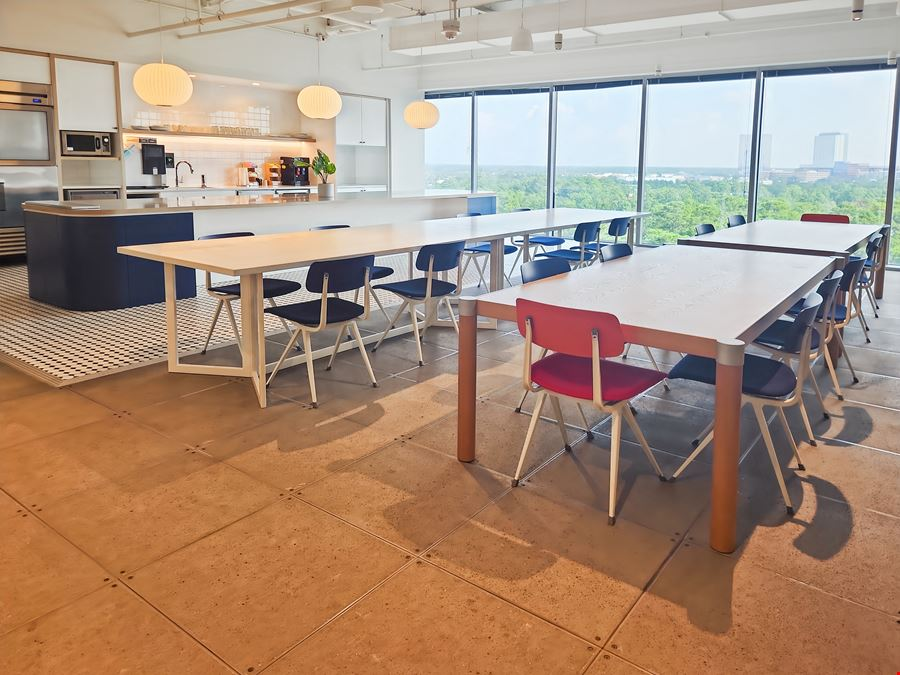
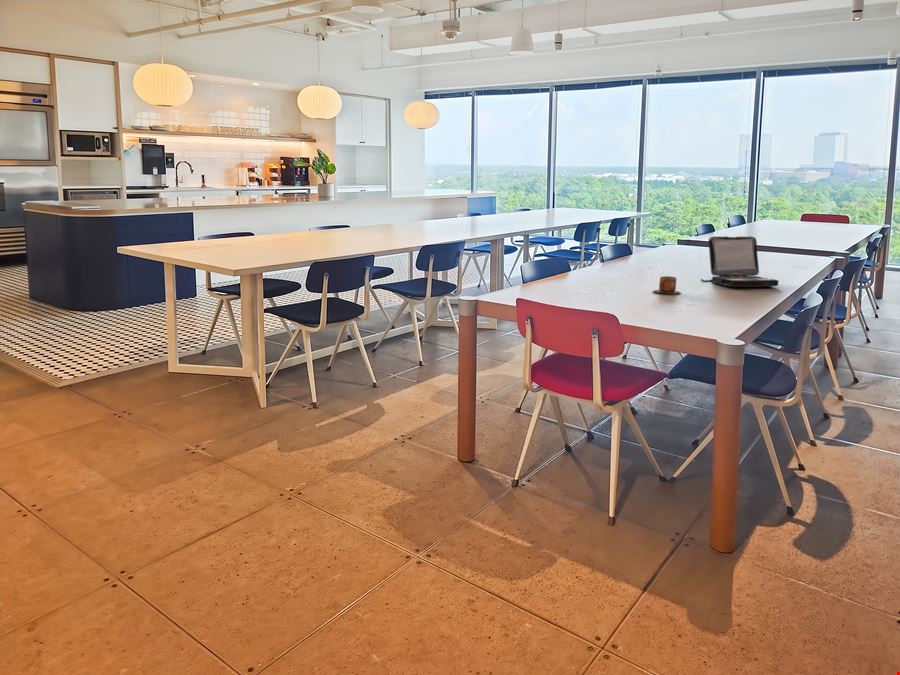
+ laptop [700,235,780,288]
+ mug [652,275,681,295]
